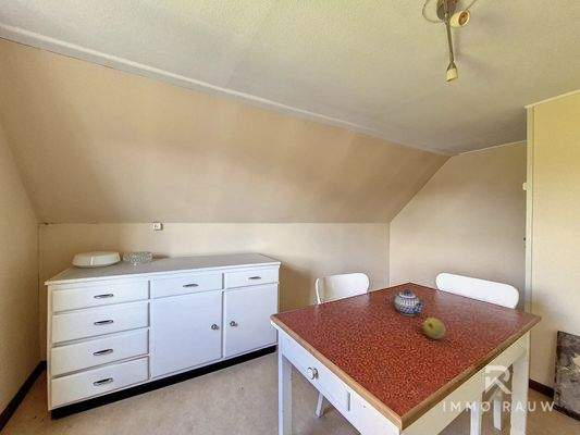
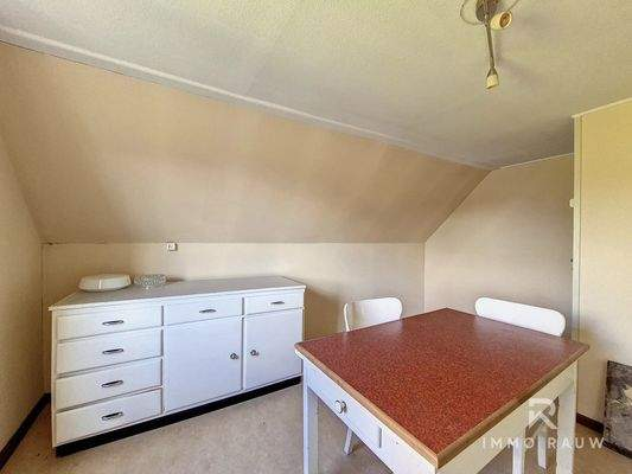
- fruit [421,316,446,340]
- teapot [390,288,428,316]
